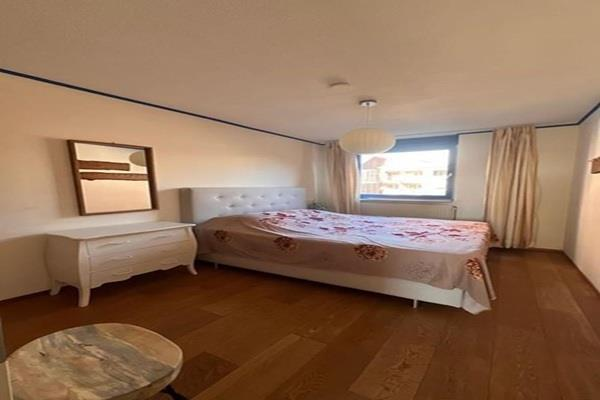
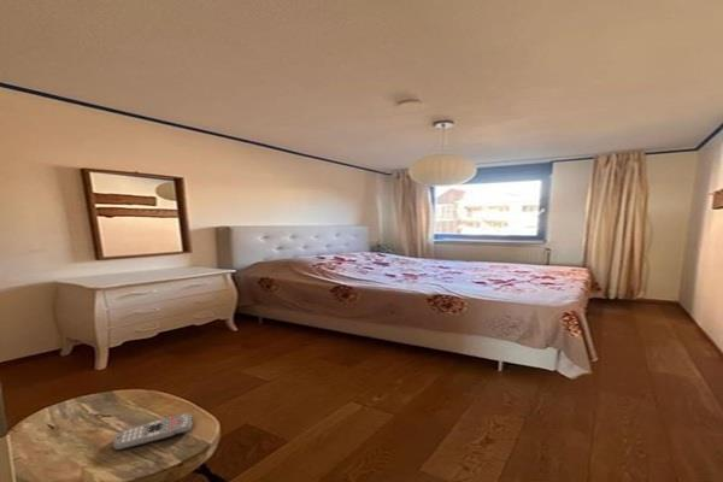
+ remote control [112,411,194,452]
